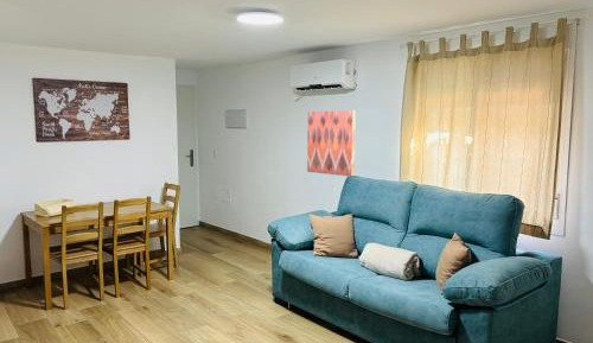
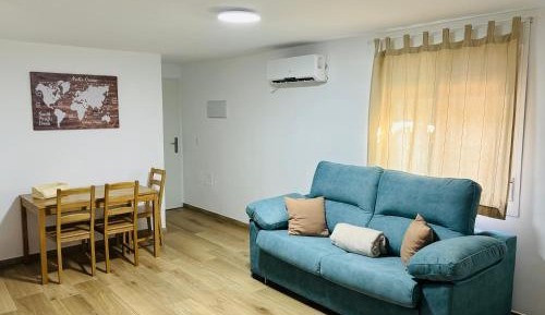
- wall art [306,109,357,177]
